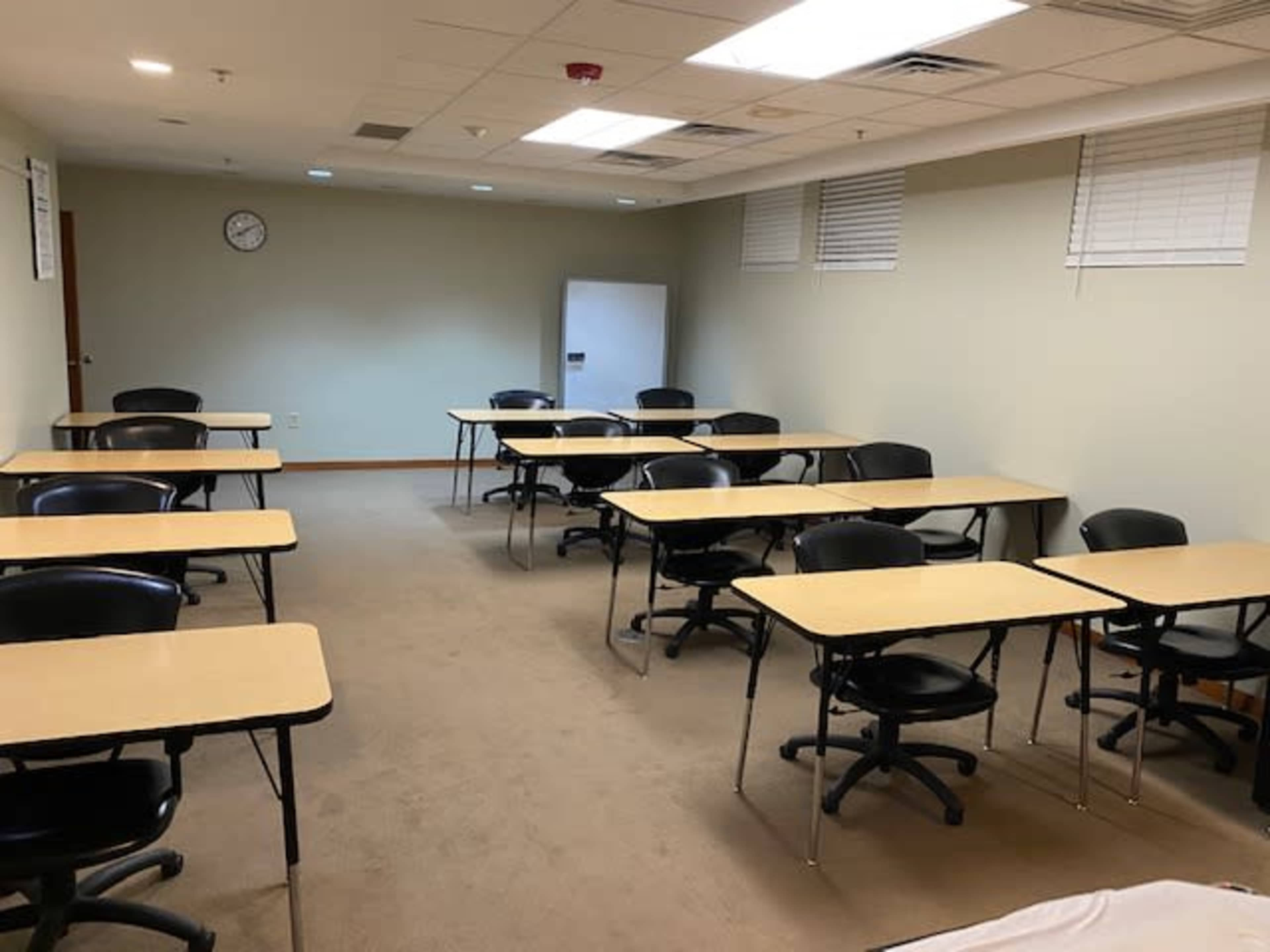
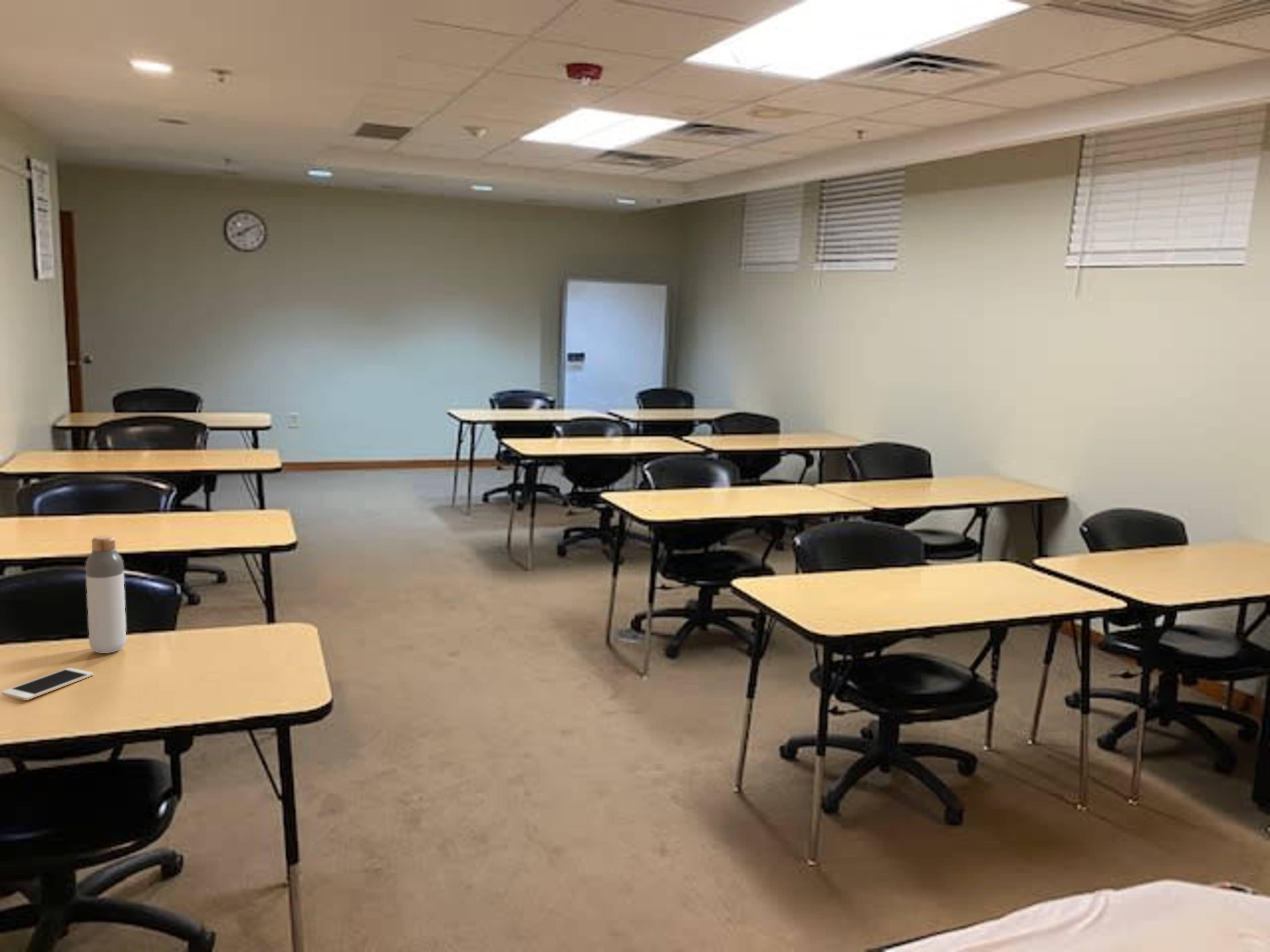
+ bottle [85,535,127,654]
+ cell phone [1,667,94,701]
